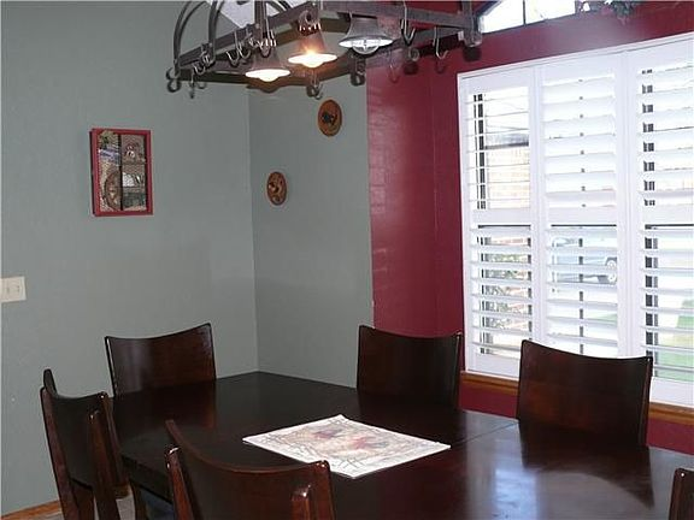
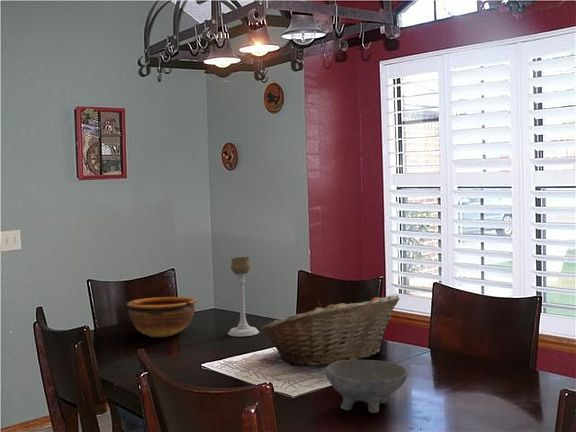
+ bowl [324,359,409,414]
+ fruit basket [259,294,401,367]
+ bowl [125,296,198,338]
+ candle holder [227,256,260,337]
